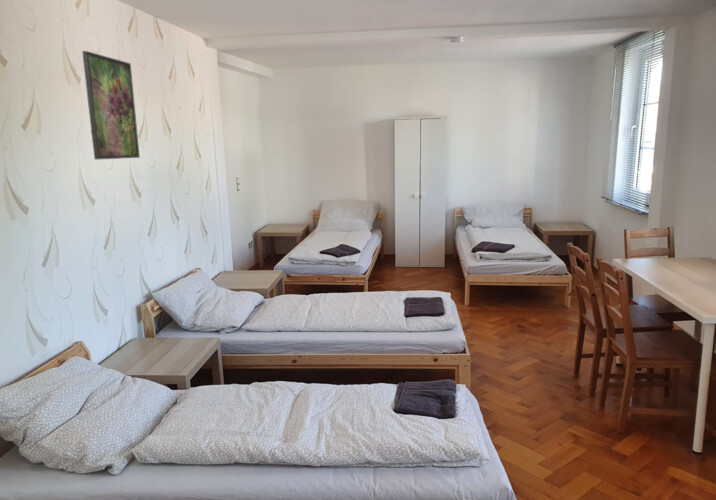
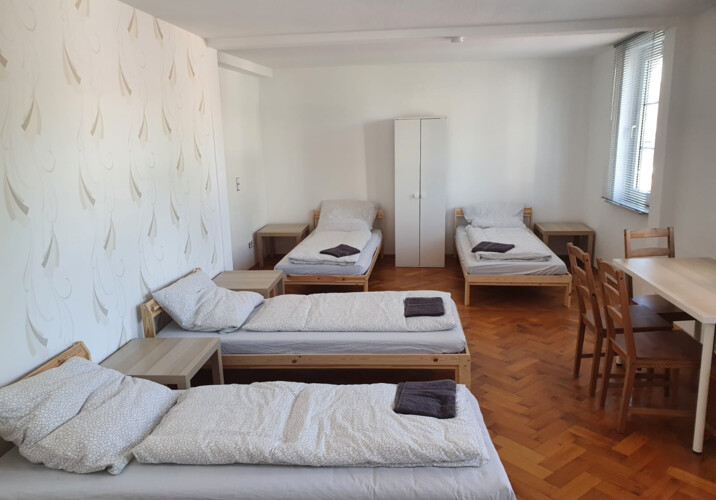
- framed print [81,50,141,161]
